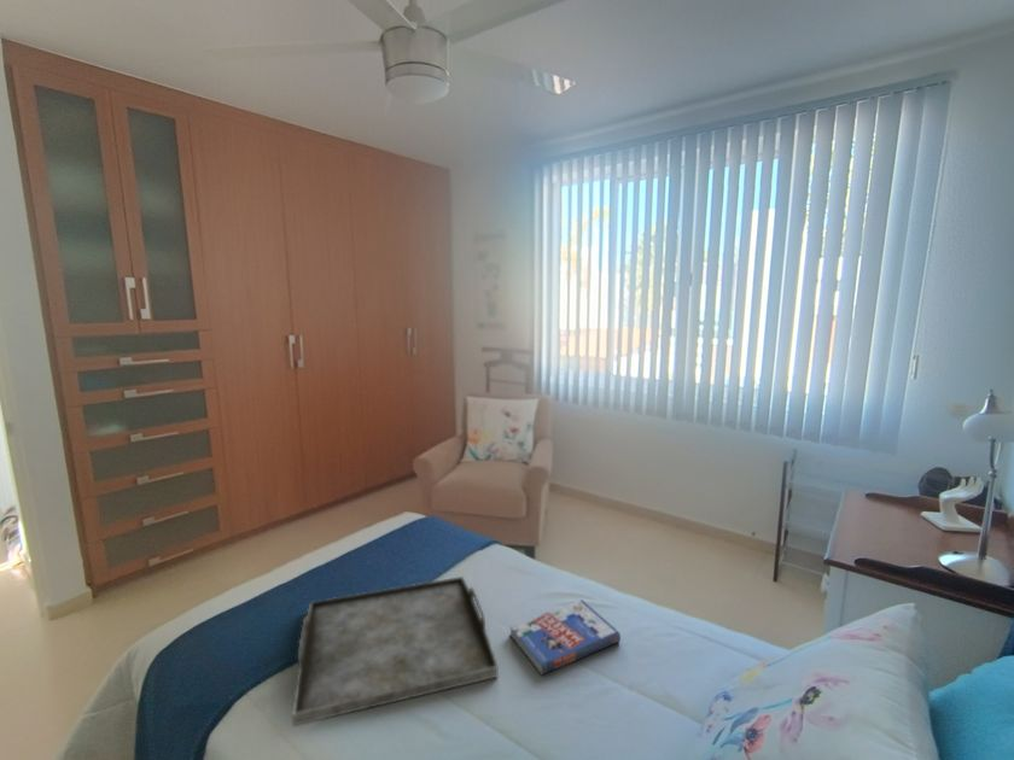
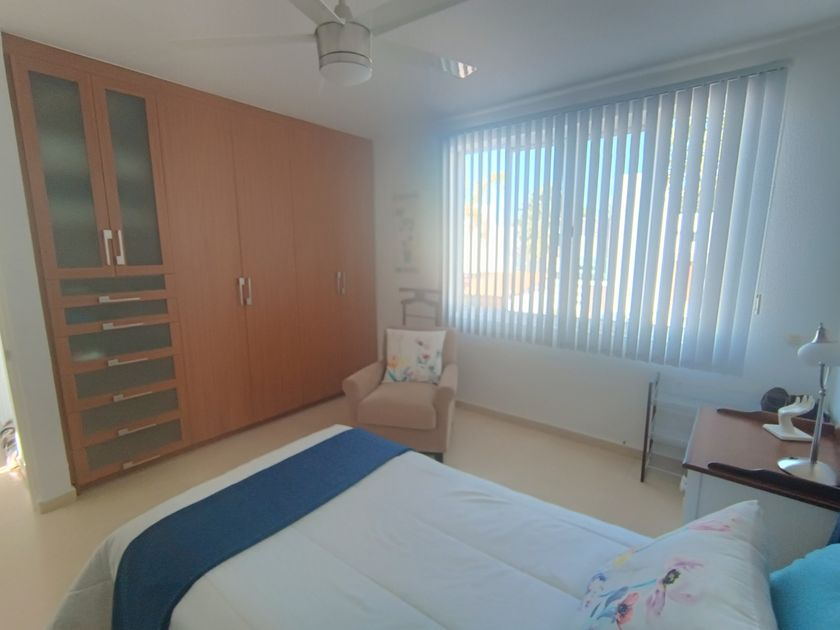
- book [508,598,622,677]
- serving tray [291,575,500,727]
